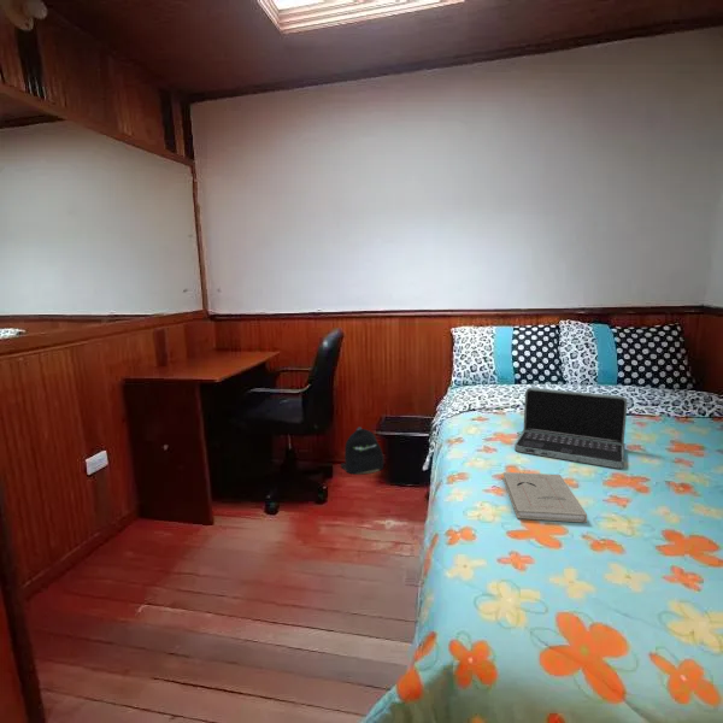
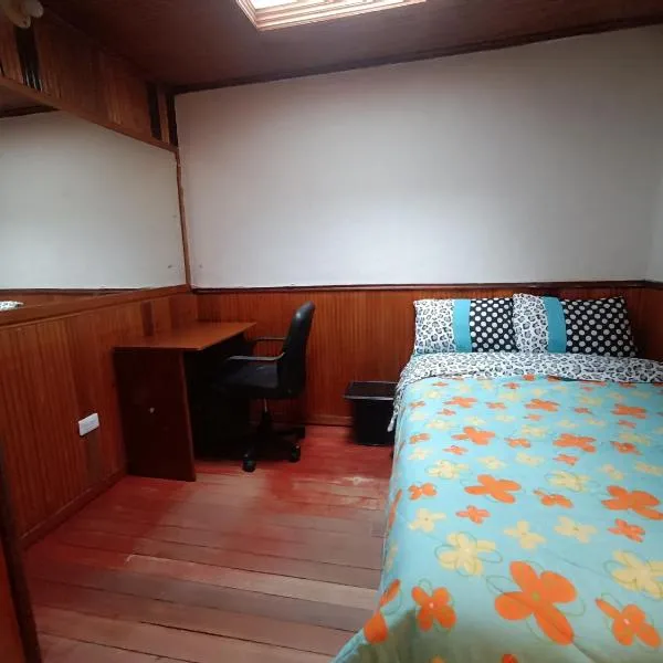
- laptop [513,387,628,470]
- book [502,471,588,524]
- backpack [340,425,384,475]
